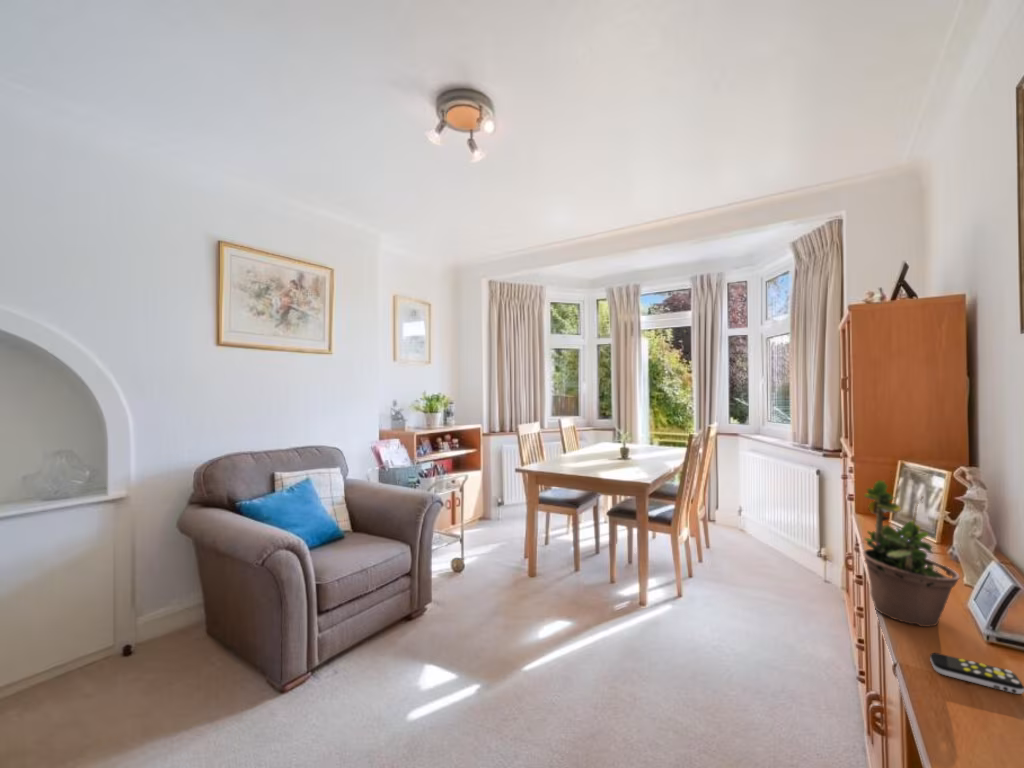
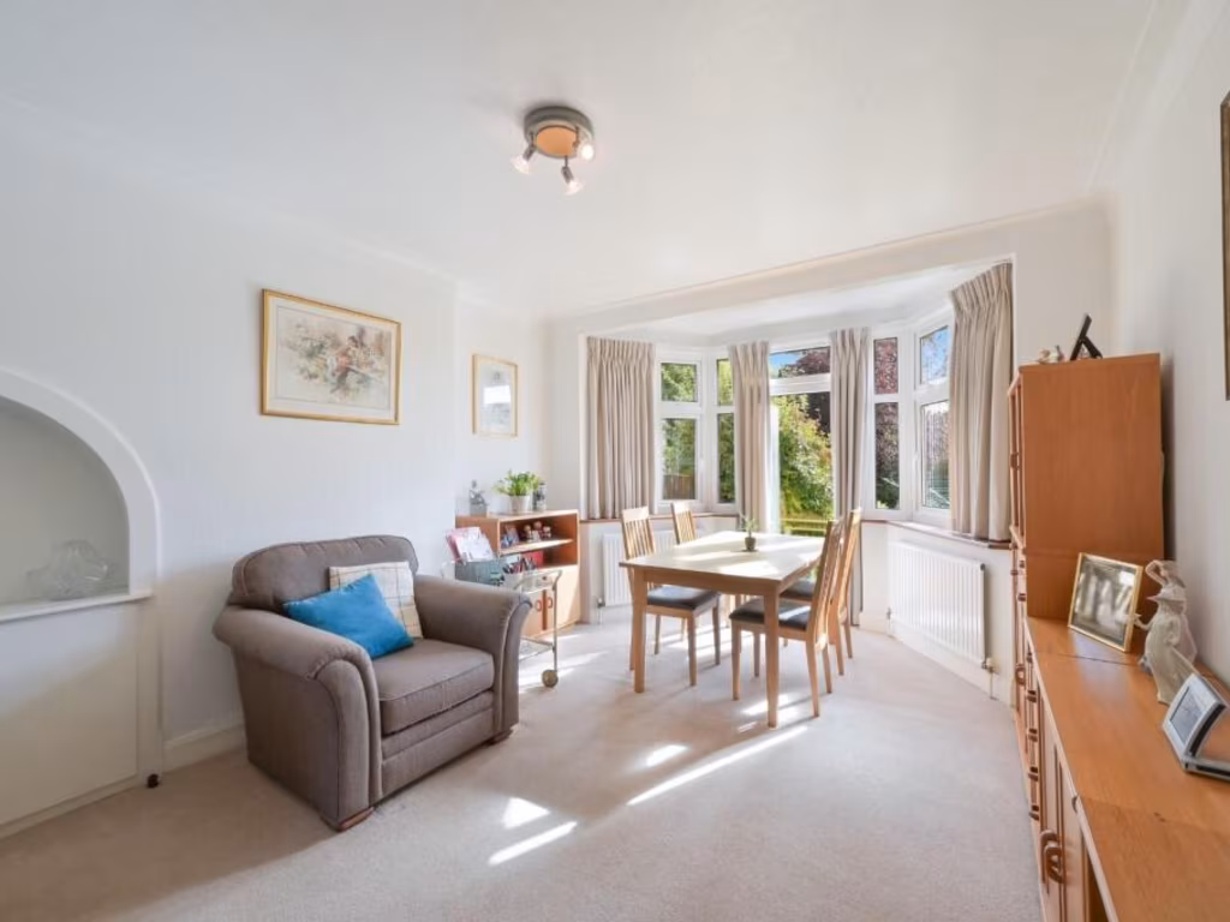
- potted plant [862,471,961,628]
- remote control [929,652,1024,695]
